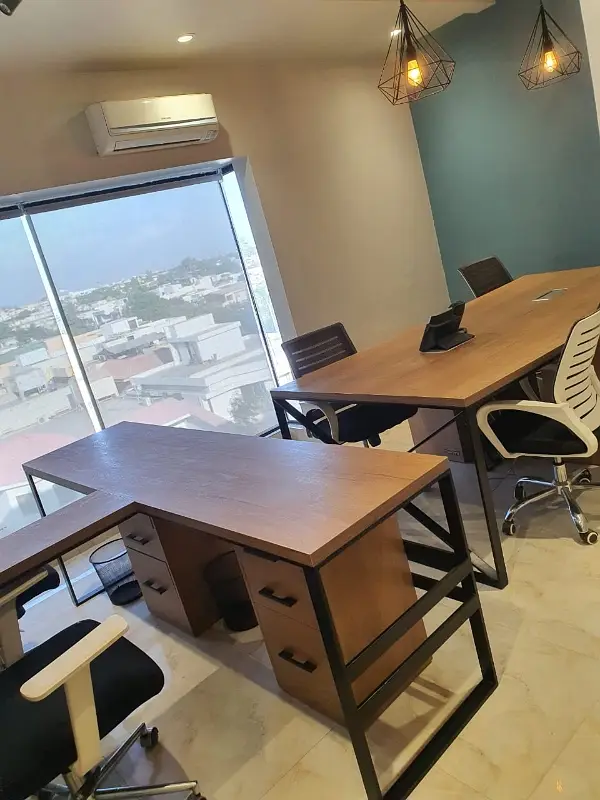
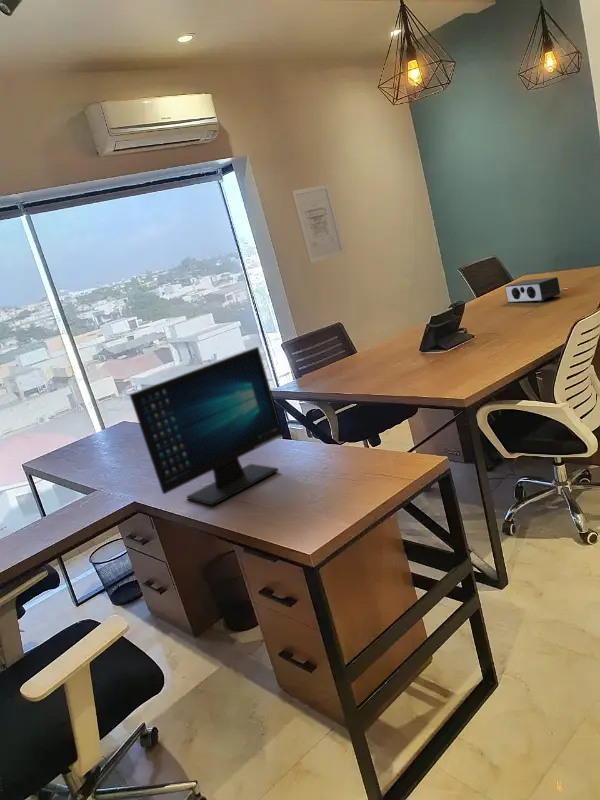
+ speaker [504,276,561,303]
+ computer monitor [128,346,285,507]
+ wall art [290,183,346,264]
